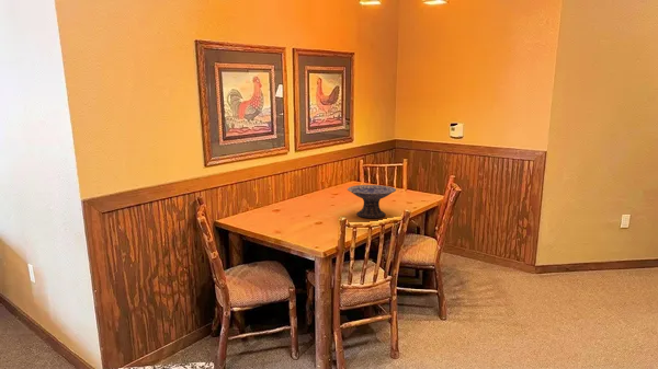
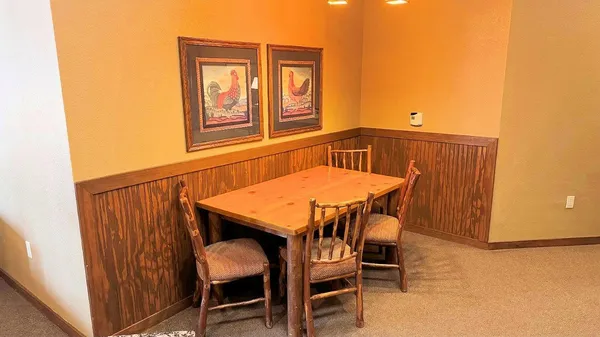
- decorative bowl [347,184,397,219]
